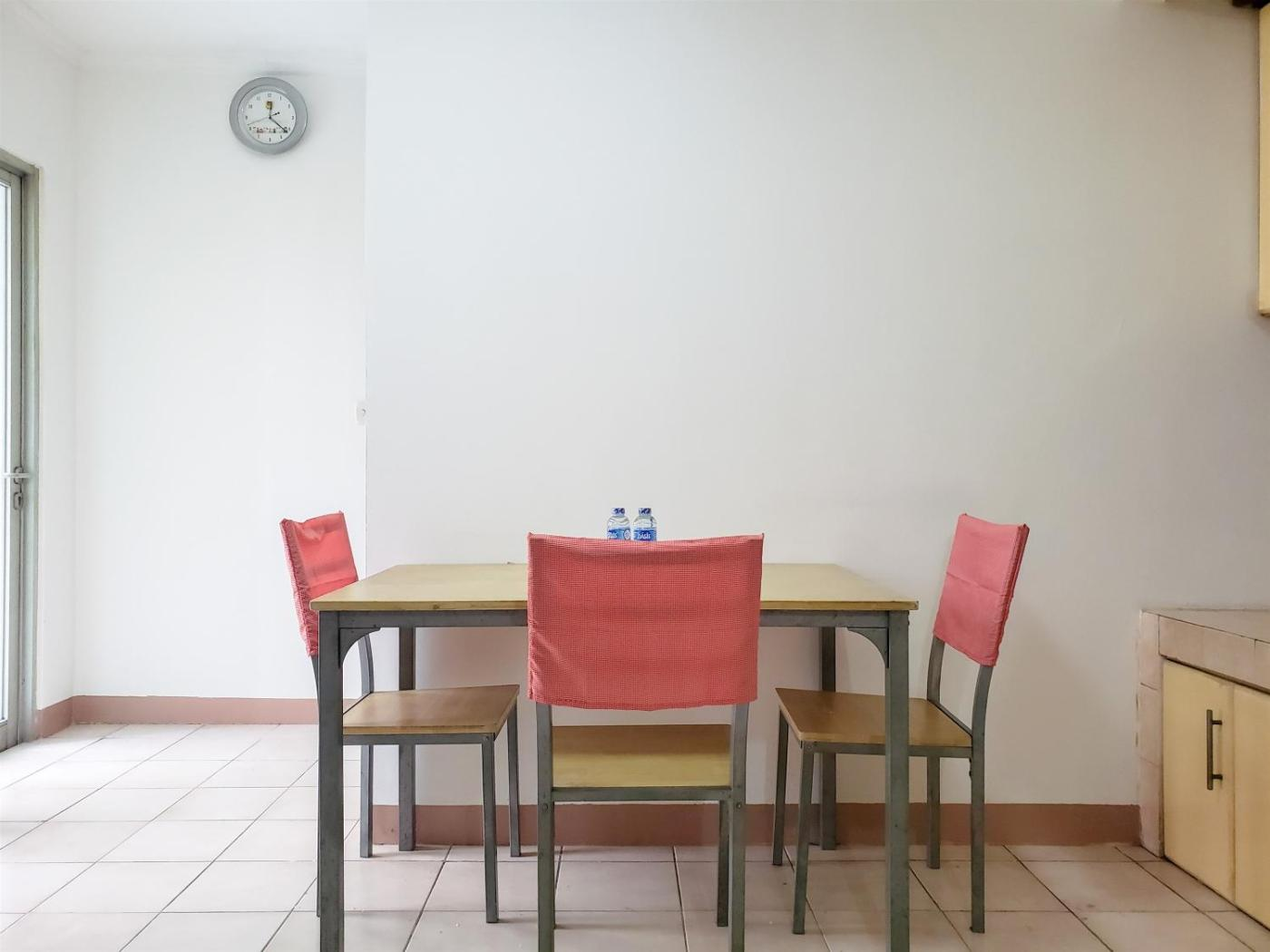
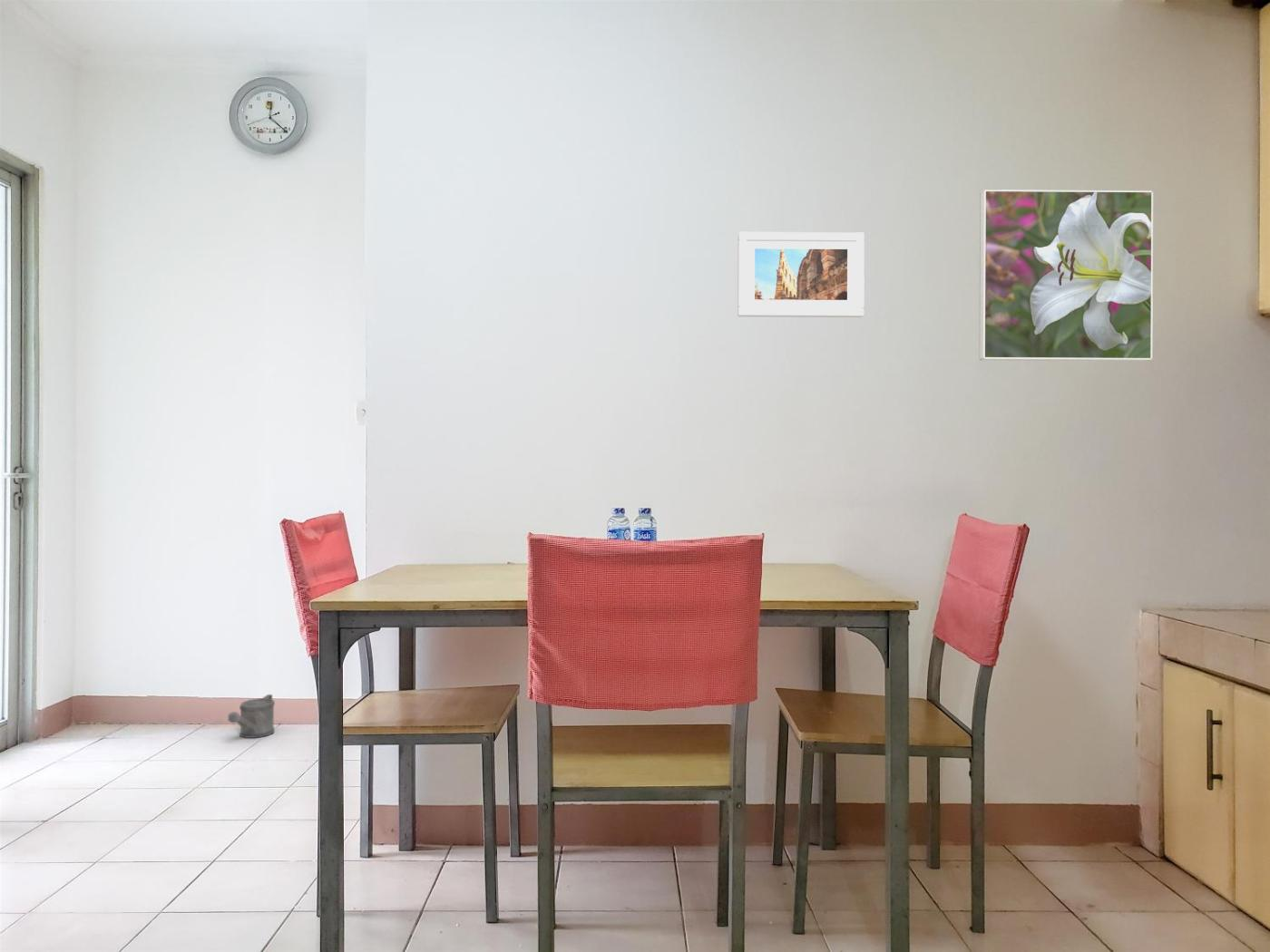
+ watering can [227,694,276,739]
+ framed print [737,231,865,318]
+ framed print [979,189,1154,362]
